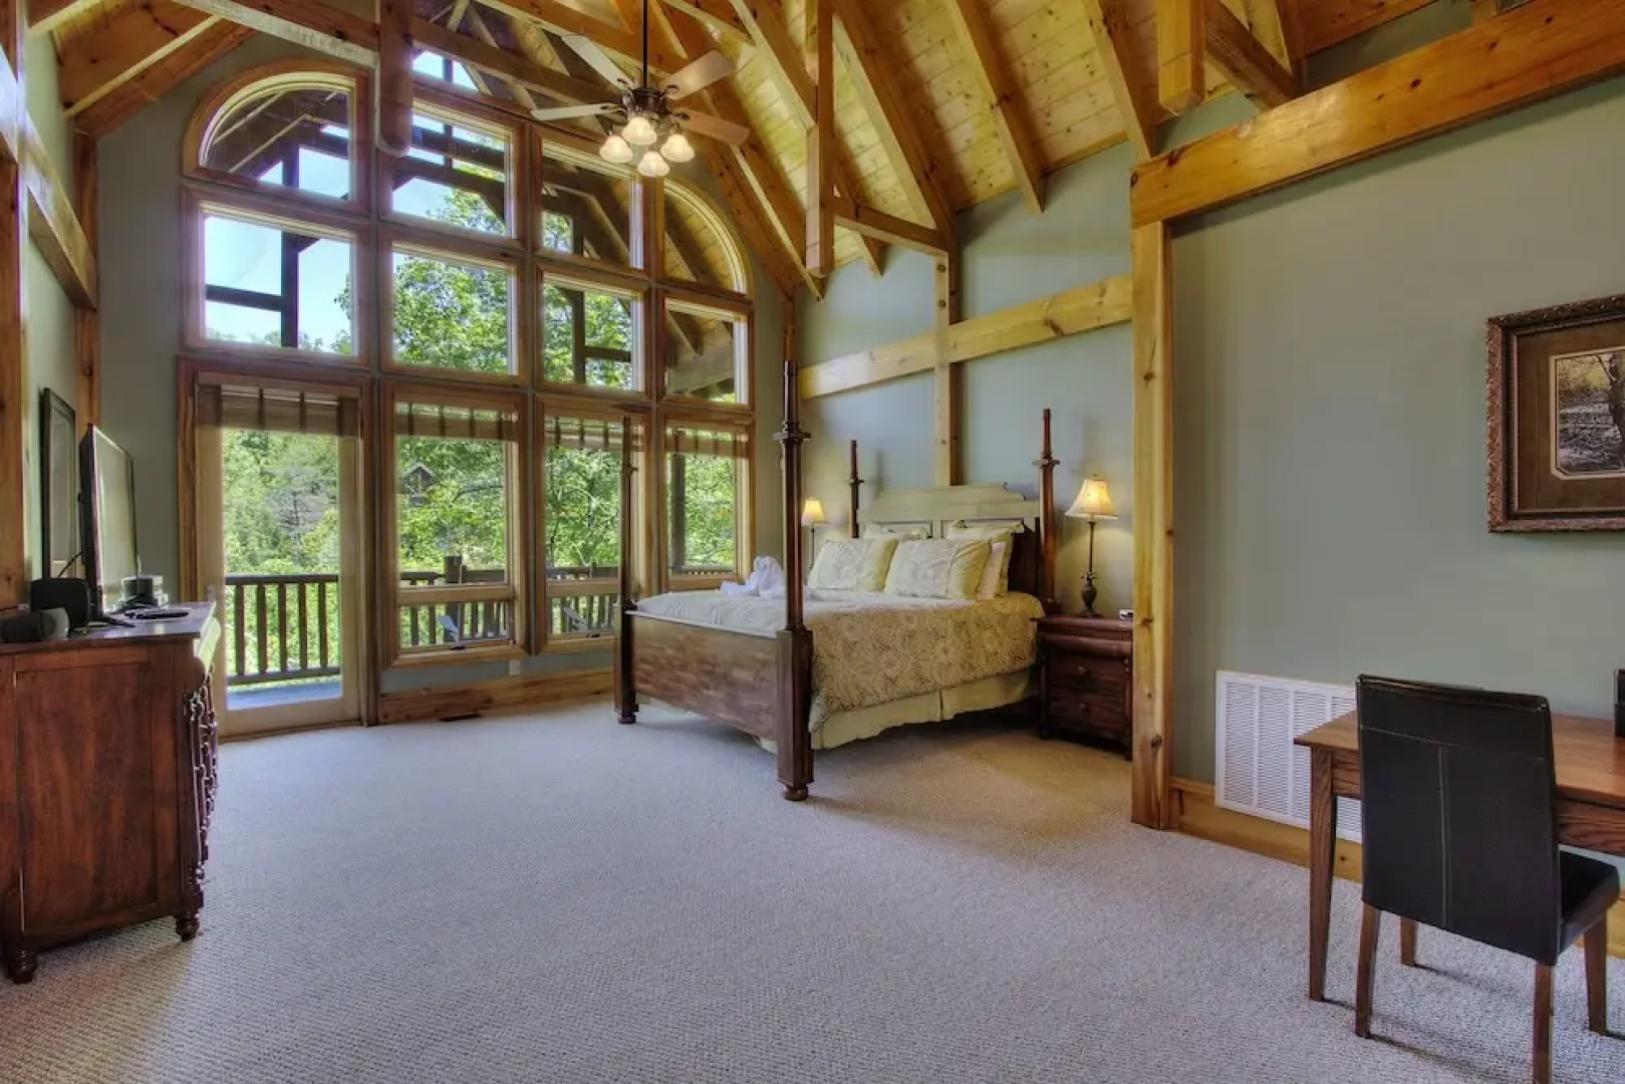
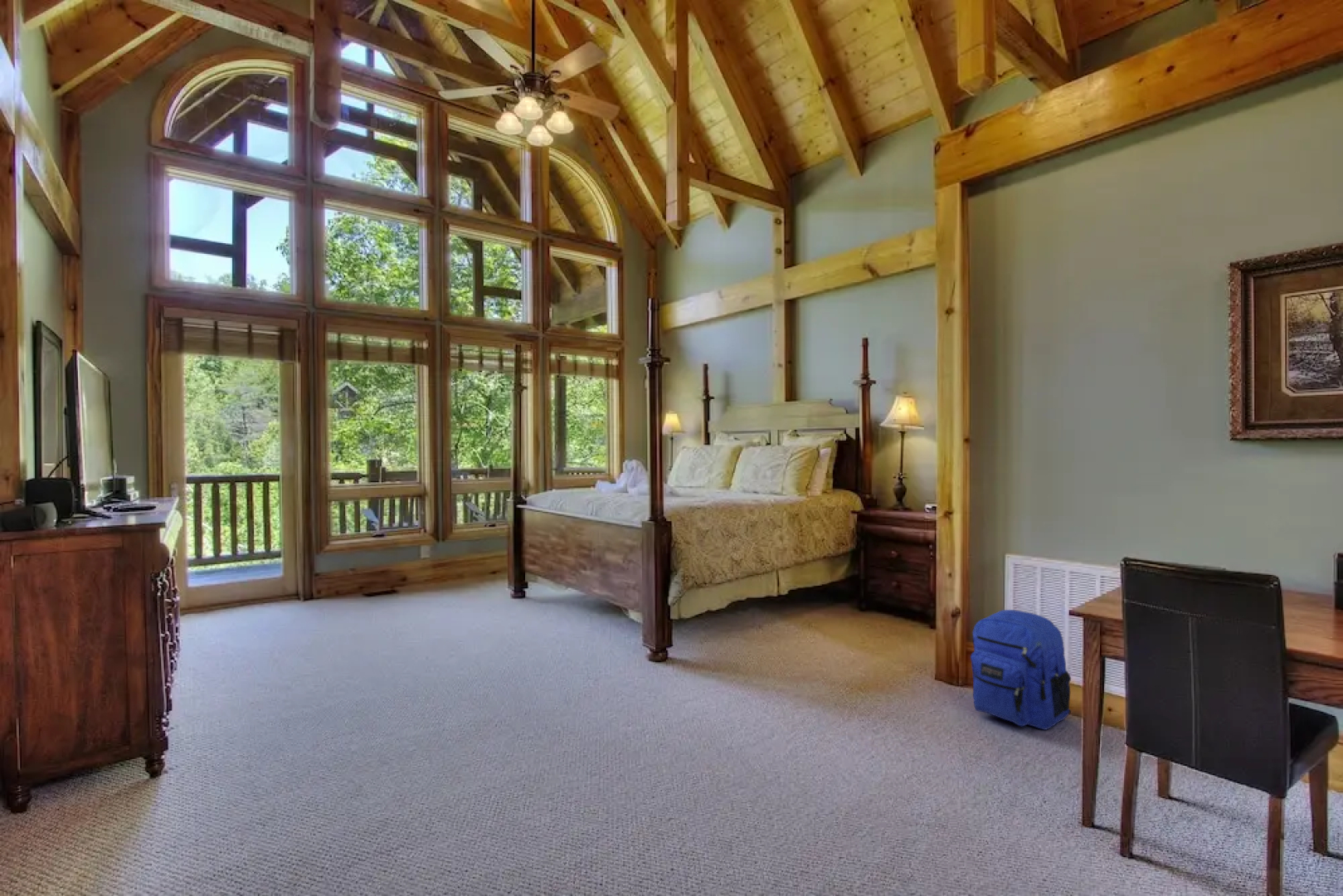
+ backpack [970,609,1072,731]
